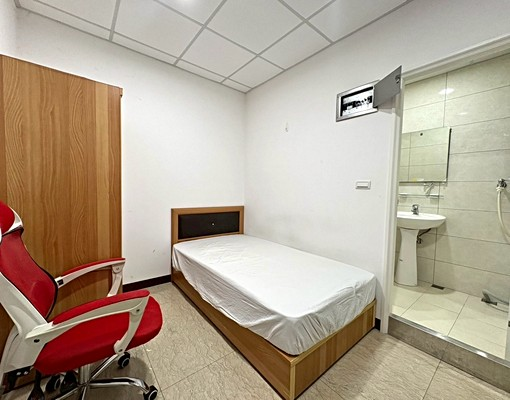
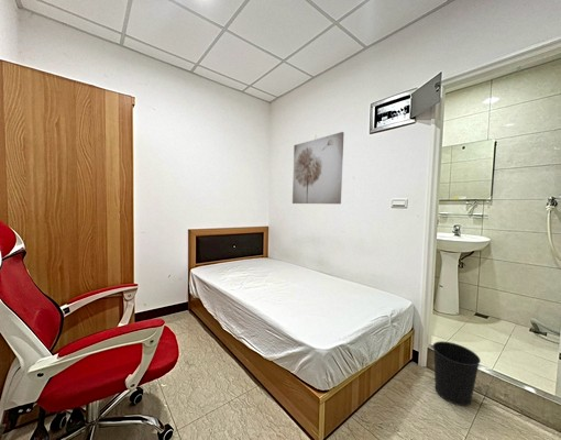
+ wall art [292,131,345,205]
+ wastebasket [432,340,482,407]
